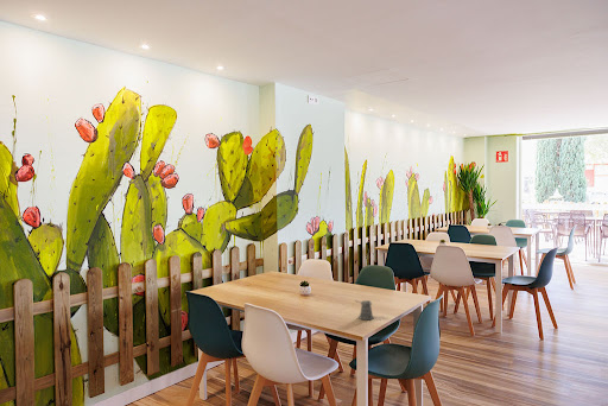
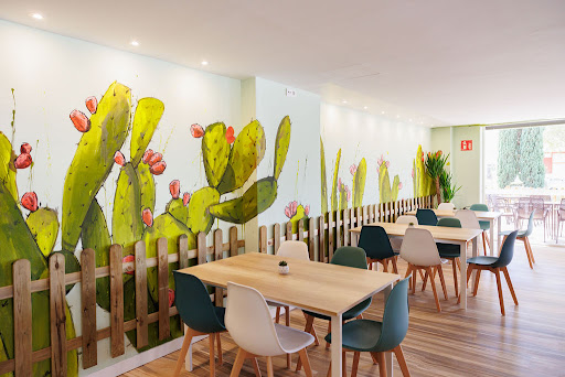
- pepper shaker [354,299,375,321]
